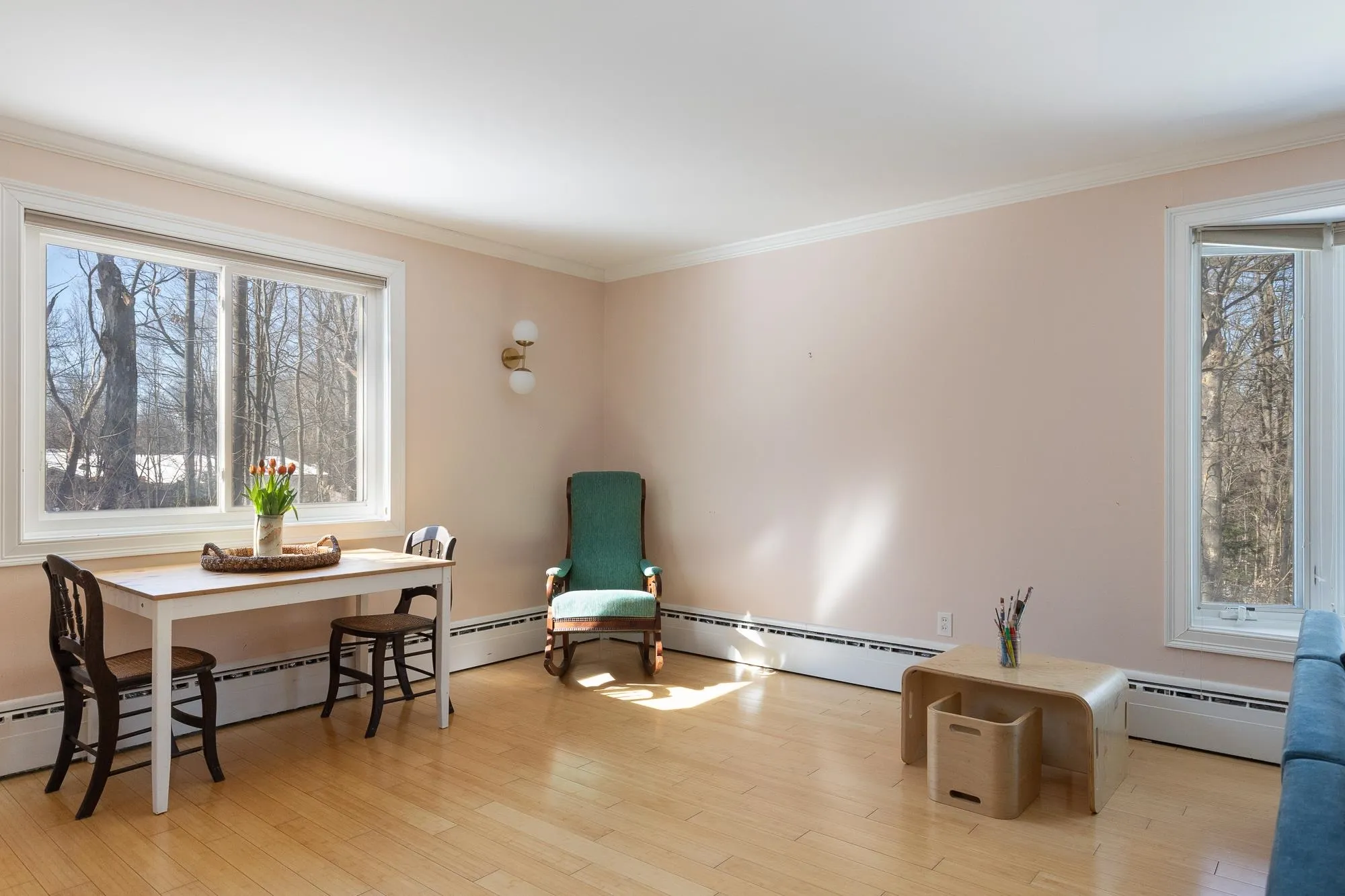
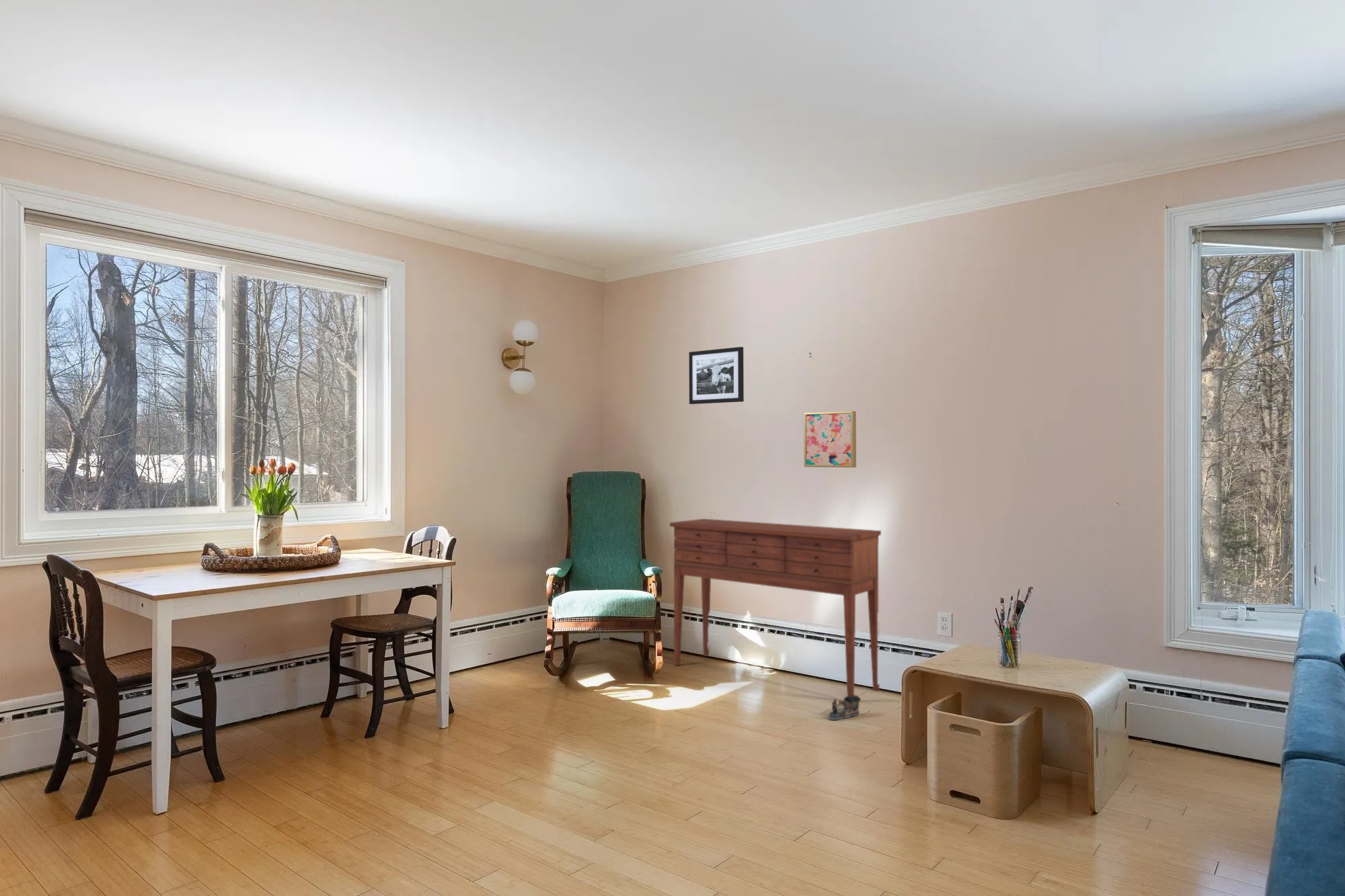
+ console table [669,518,882,696]
+ toy train [829,694,861,721]
+ picture frame [689,346,744,405]
+ wall art [803,411,857,468]
